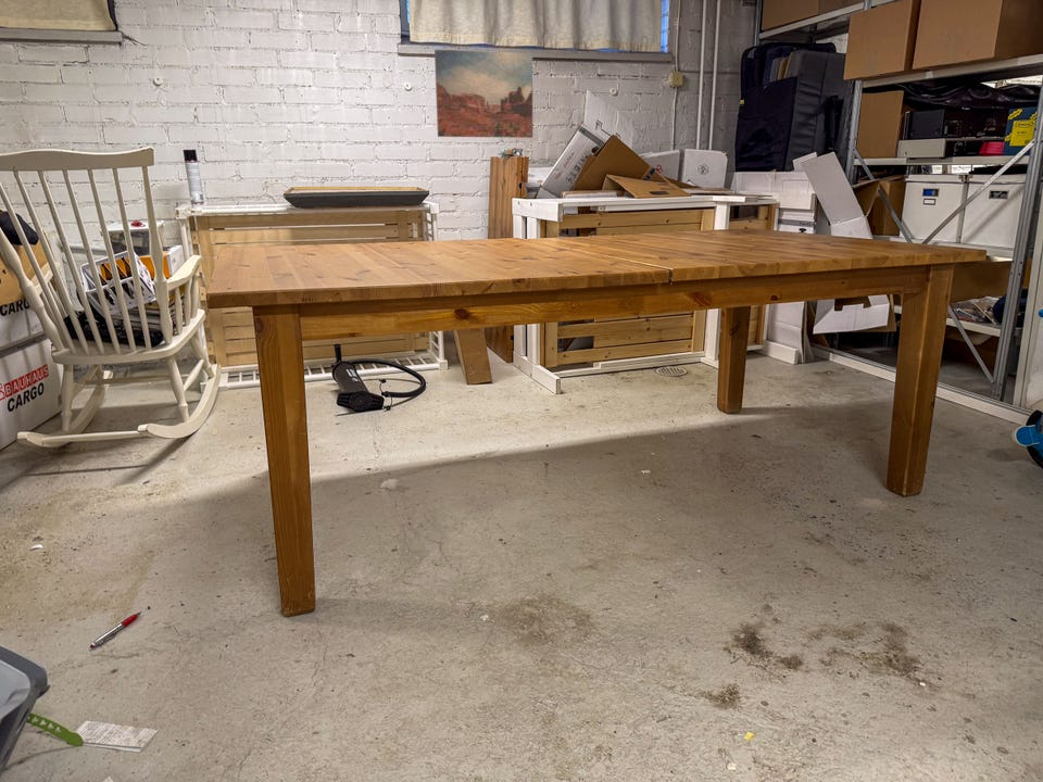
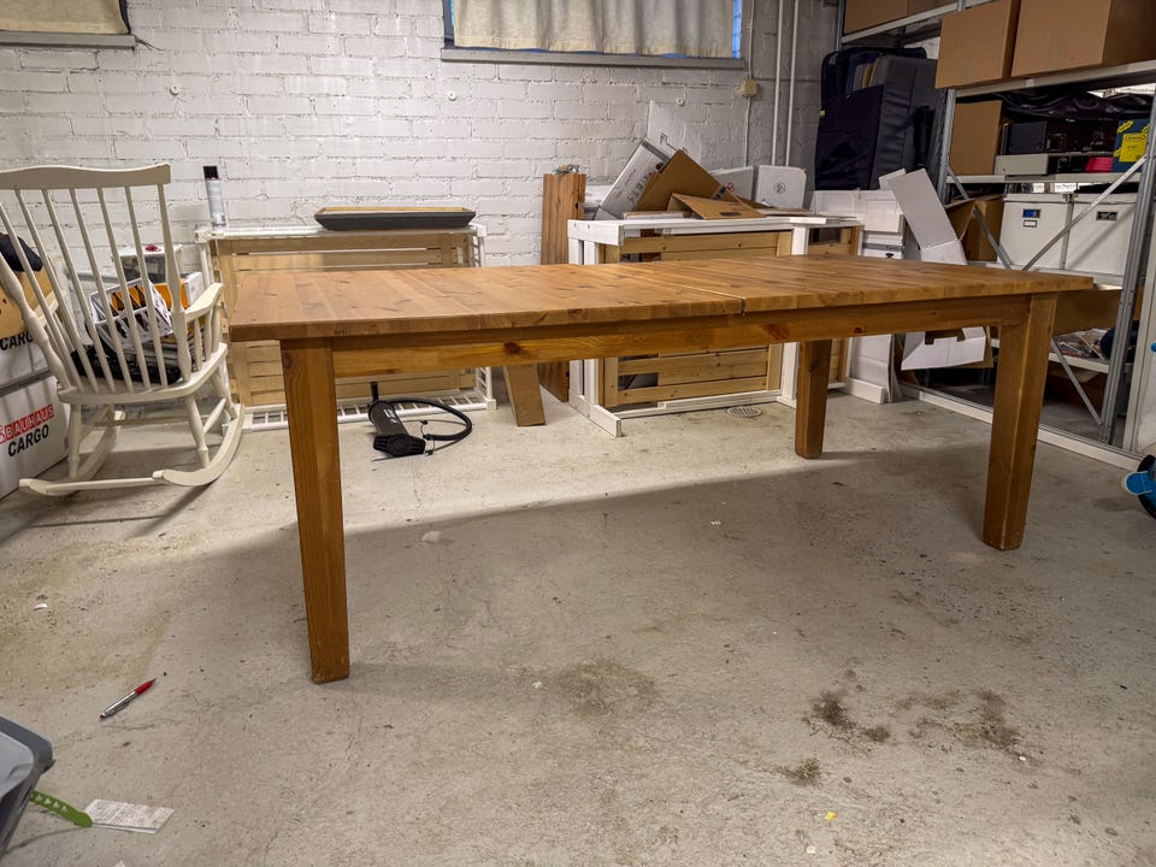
- wall art [433,49,533,139]
